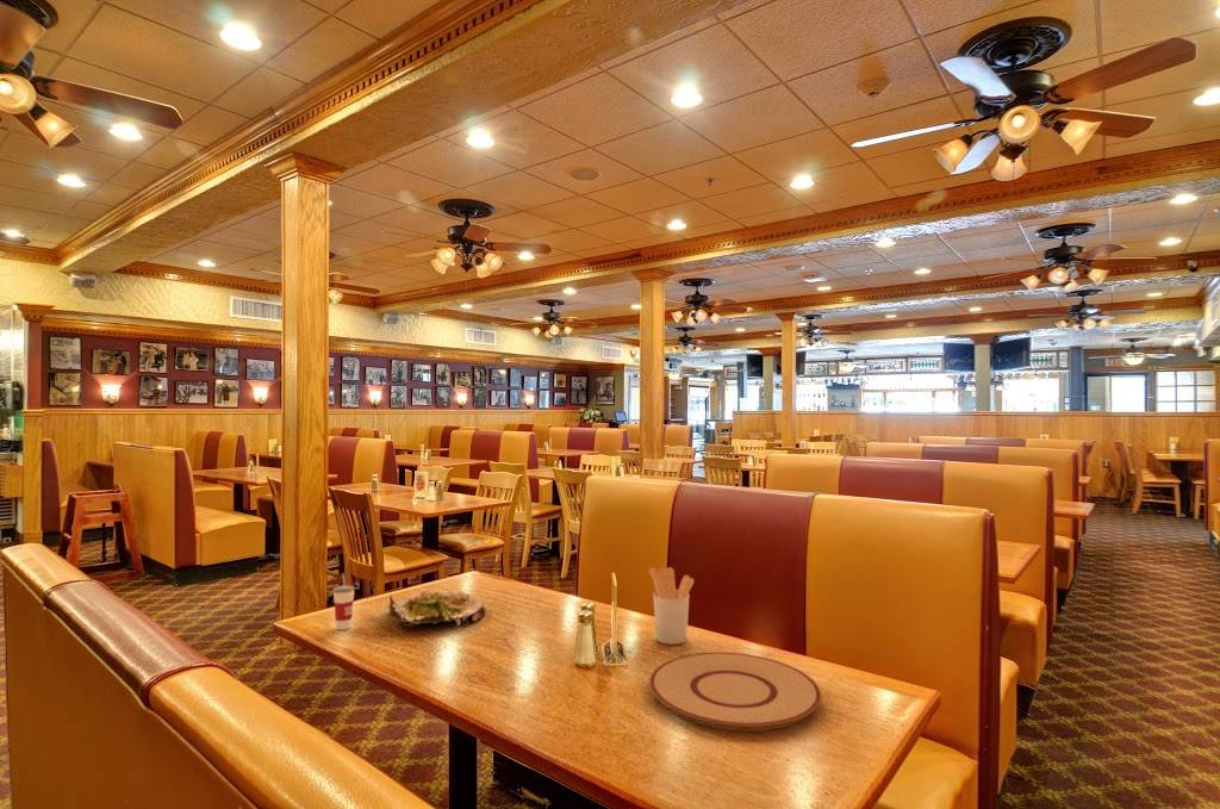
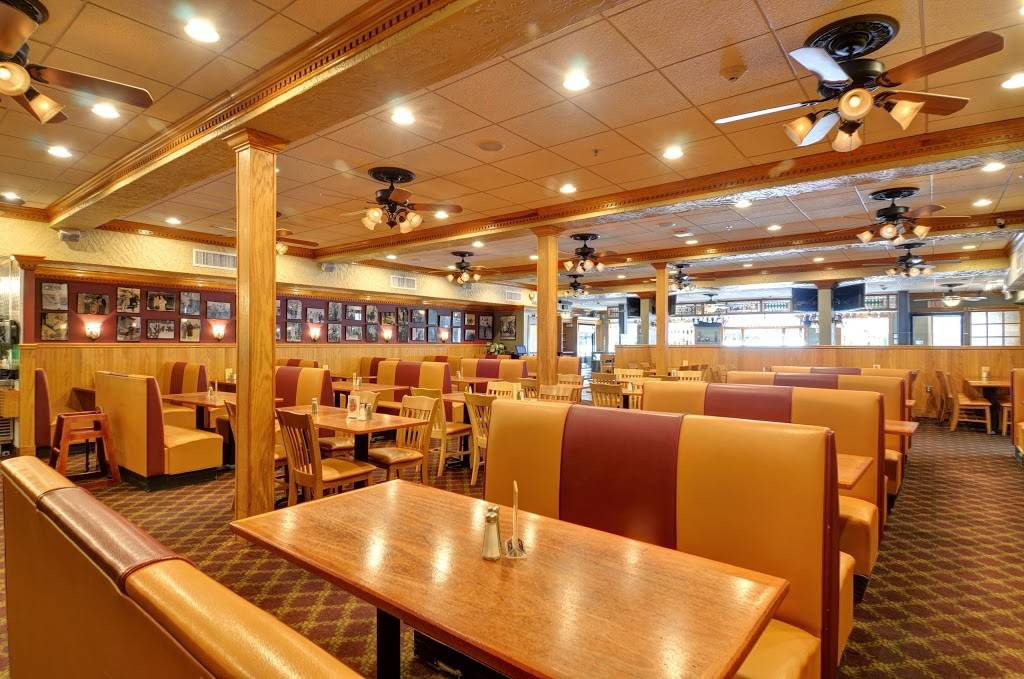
- salad plate [388,589,487,627]
- cup [332,572,355,631]
- utensil holder [648,566,695,646]
- plate [648,652,822,733]
